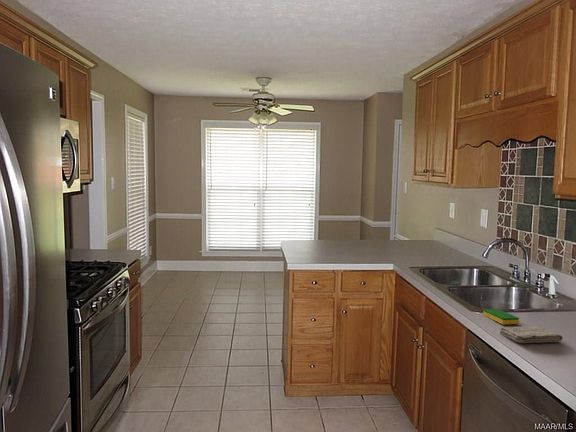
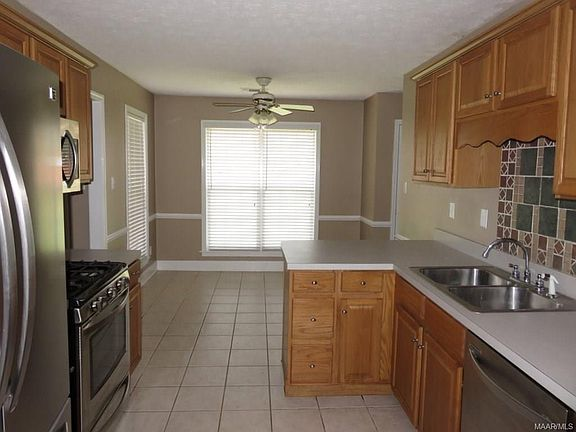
- washcloth [499,325,564,344]
- dish sponge [482,308,520,326]
